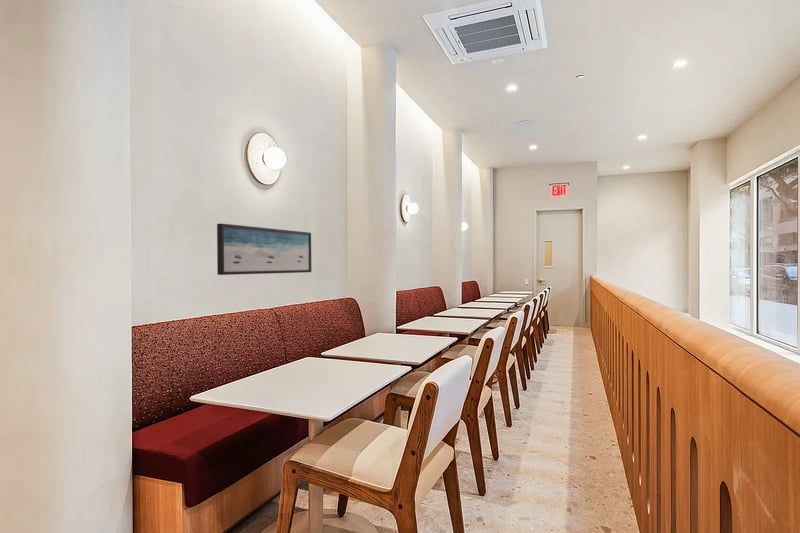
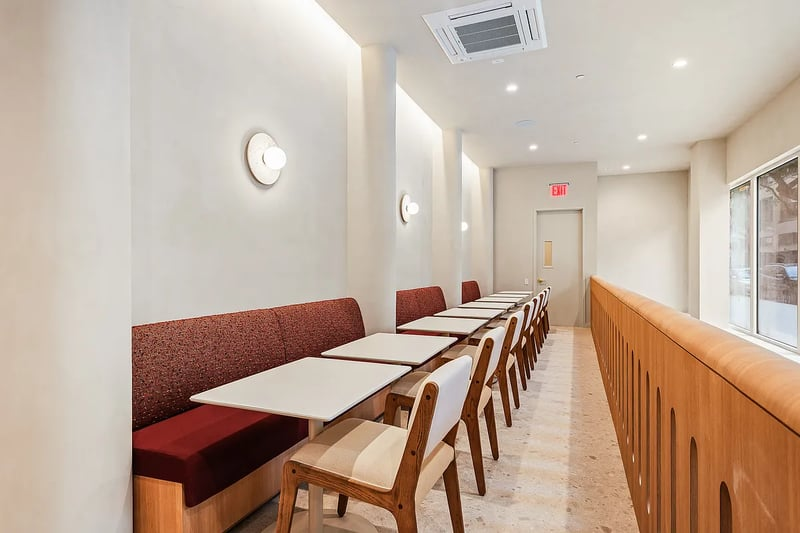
- wall art [216,222,312,276]
